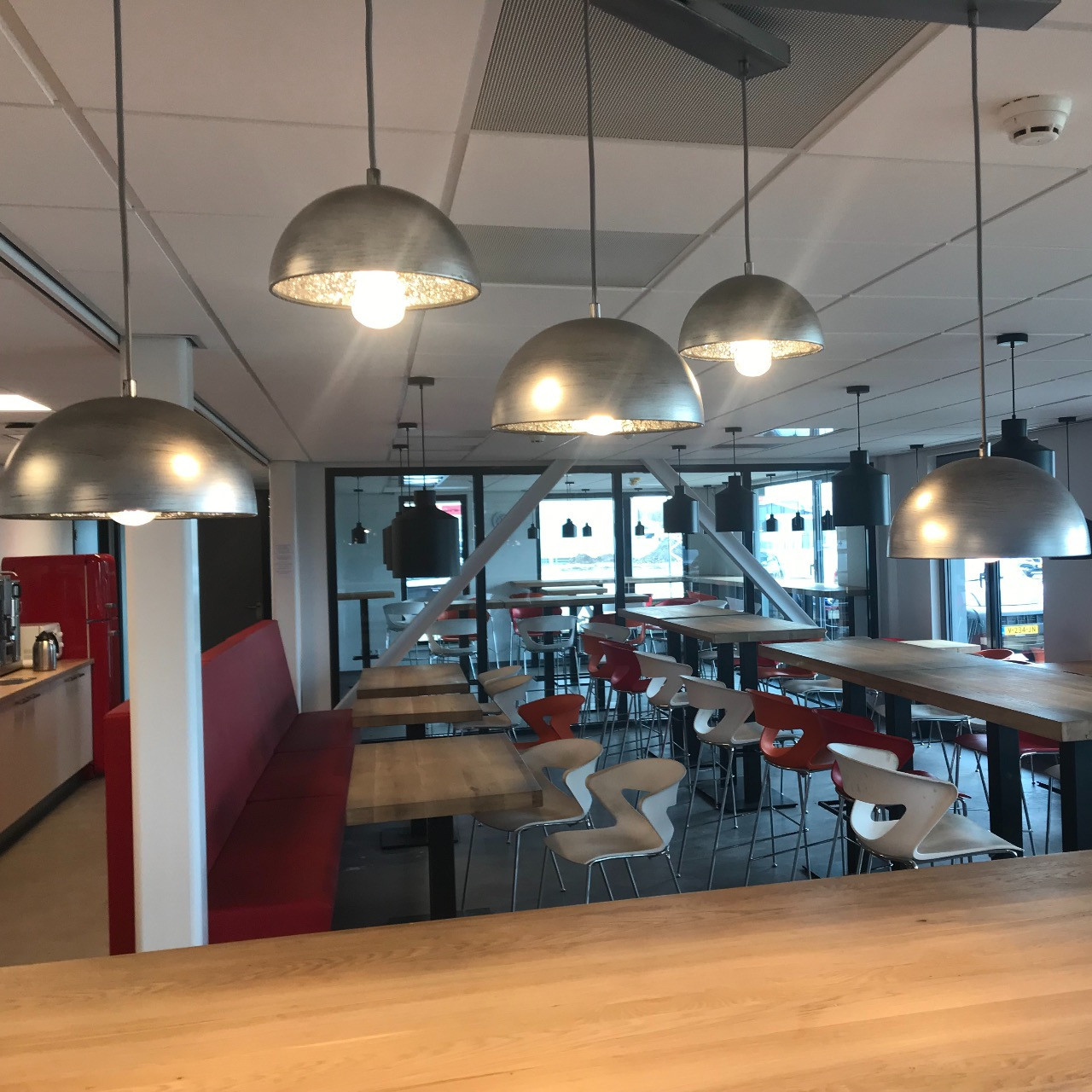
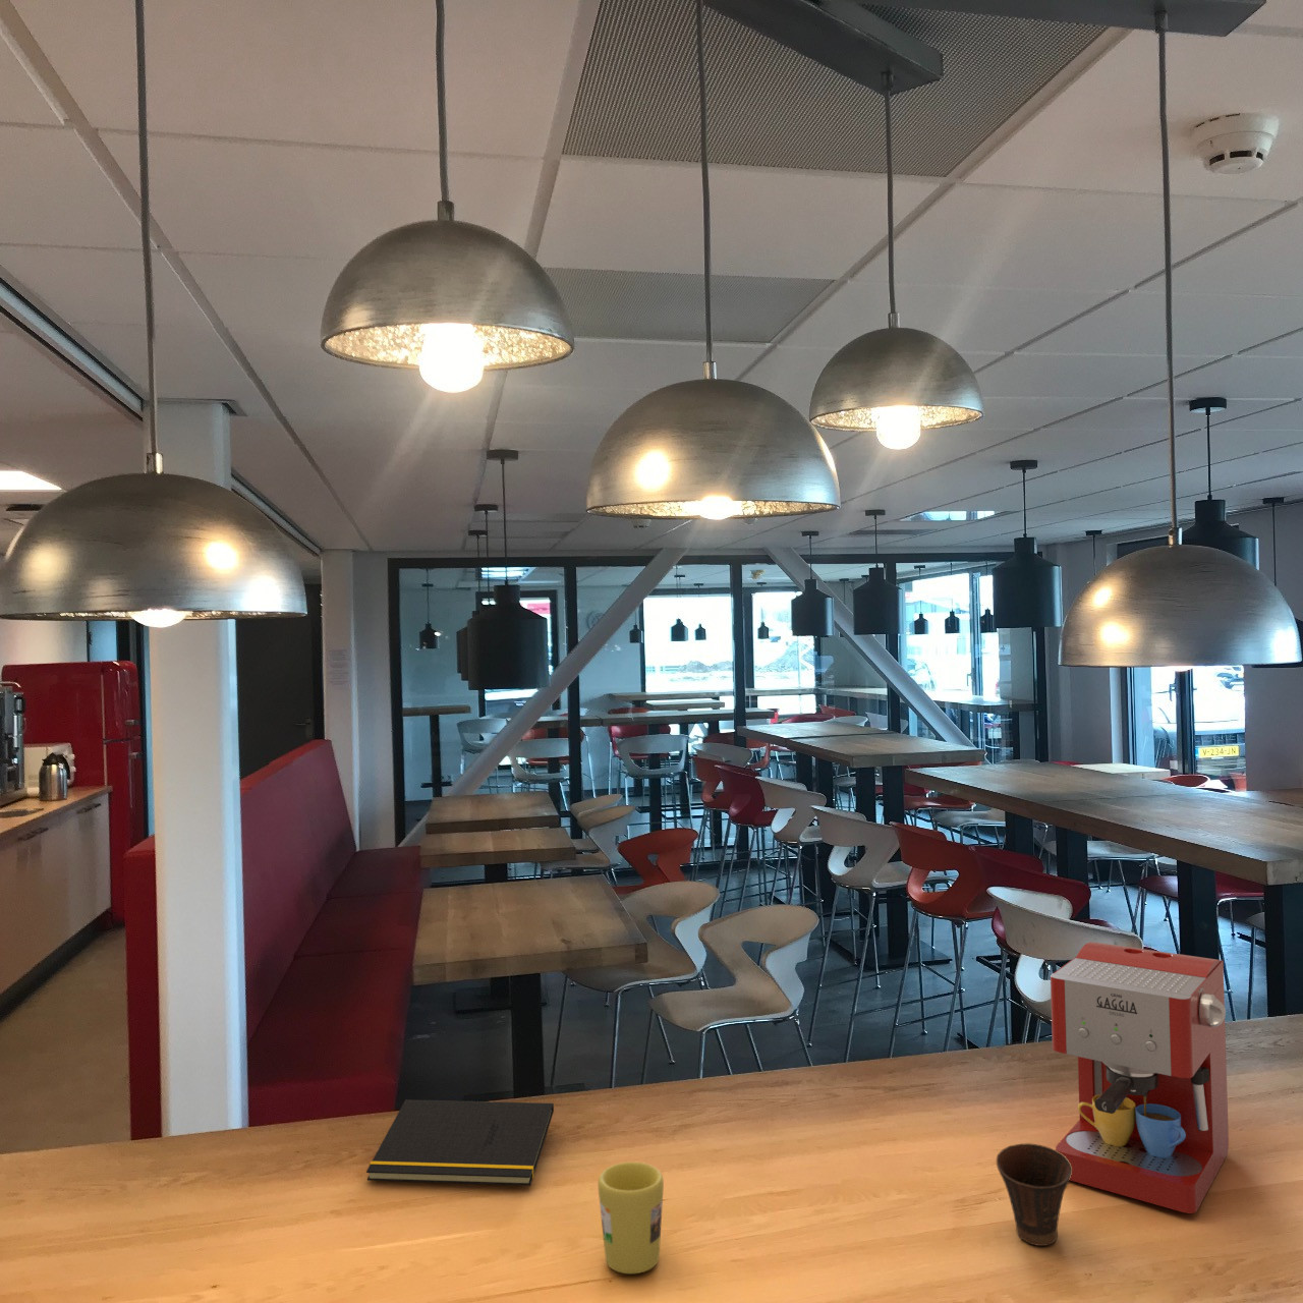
+ notepad [365,1099,555,1187]
+ coffee maker [1050,940,1230,1215]
+ mug [598,1161,665,1274]
+ cup [995,1142,1072,1247]
